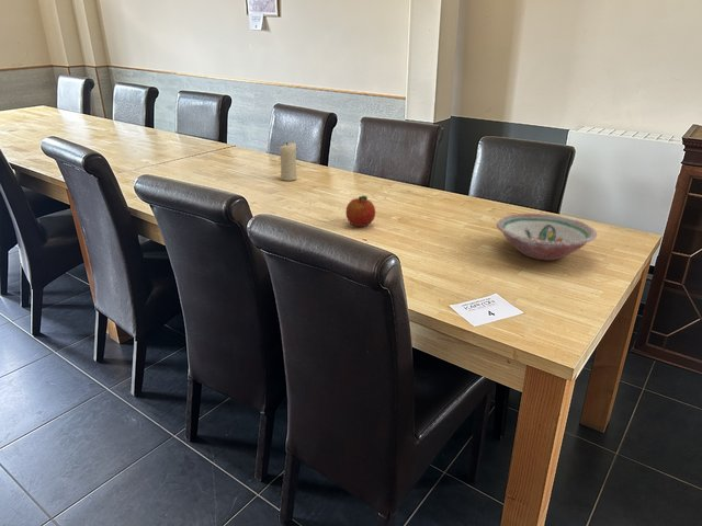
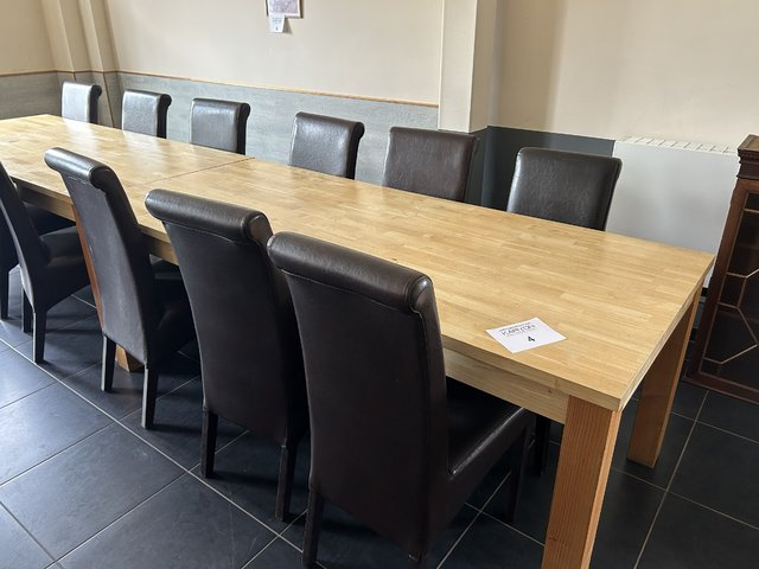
- candle [278,141,298,182]
- fruit [344,195,376,228]
- bowl [495,213,598,261]
